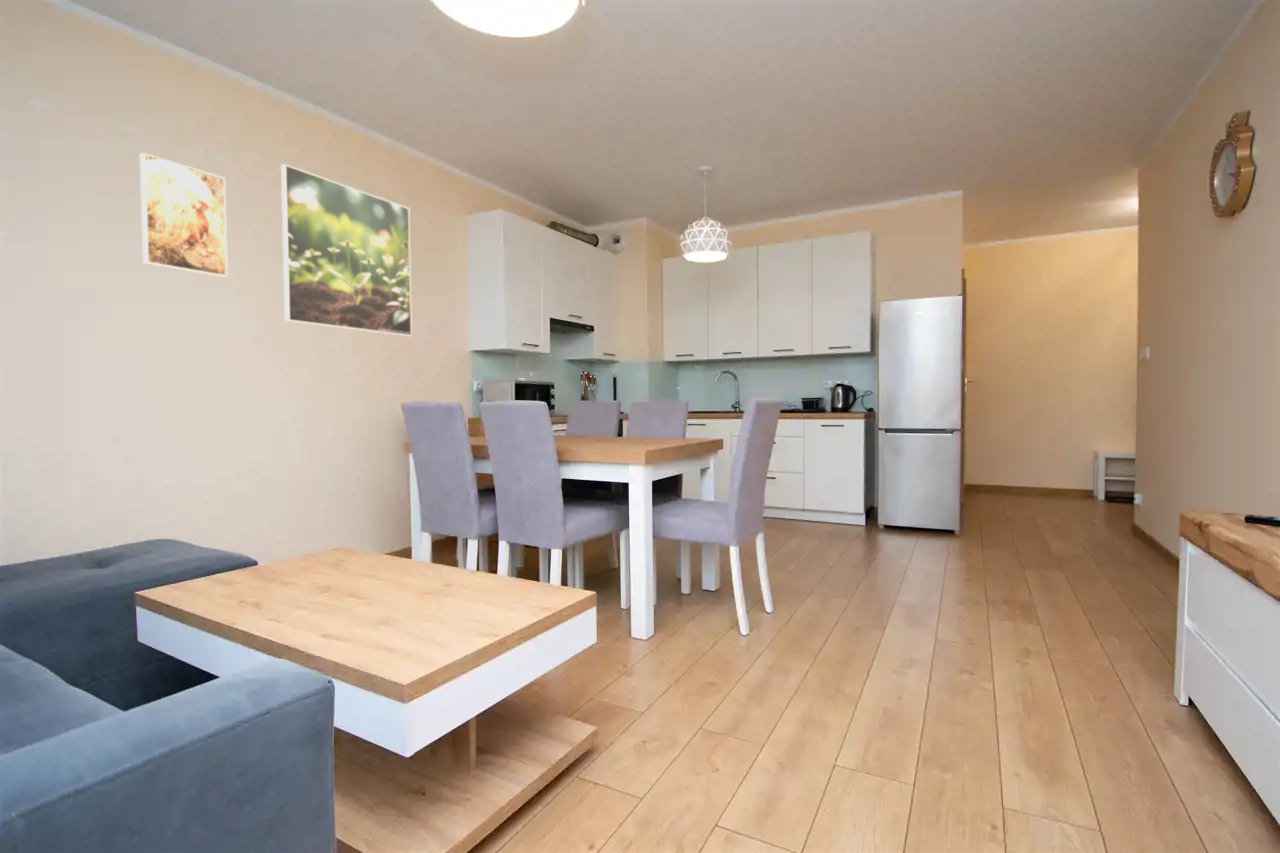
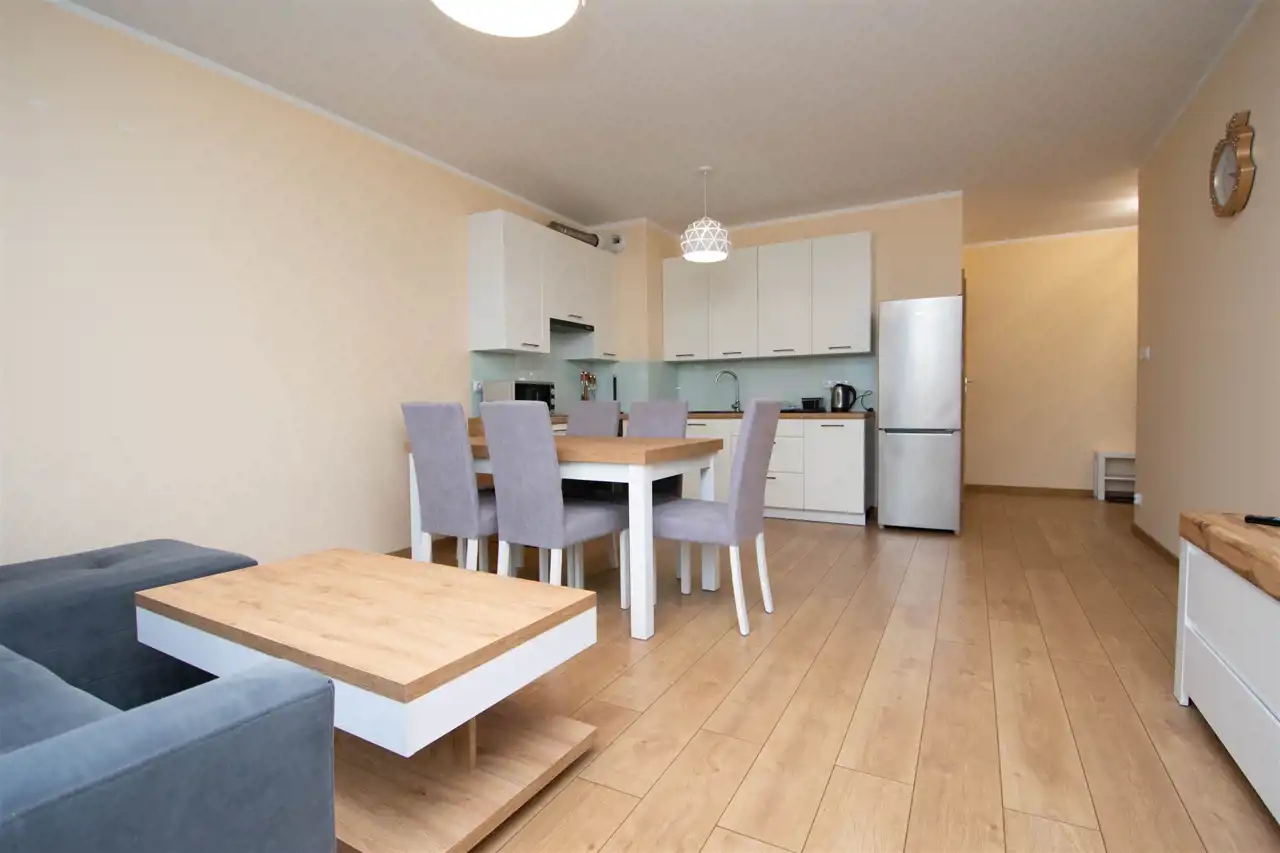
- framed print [139,152,229,279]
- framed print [280,163,413,337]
